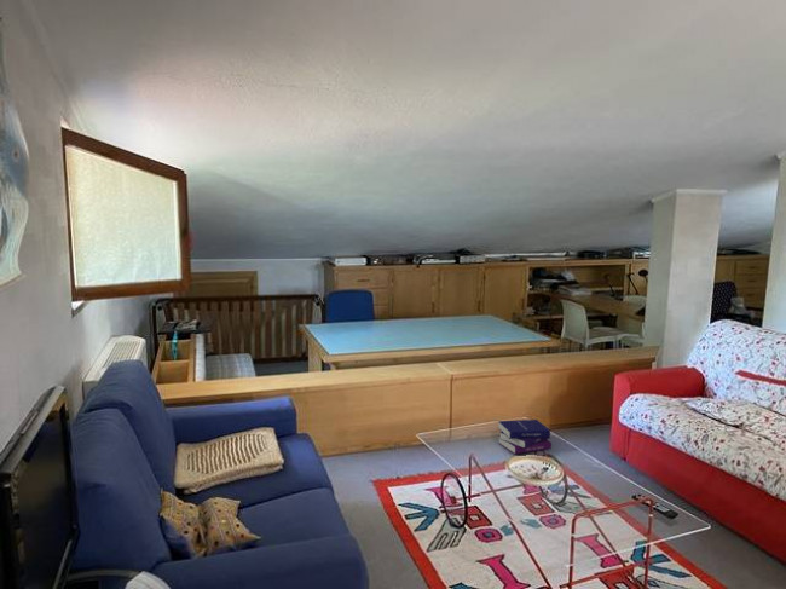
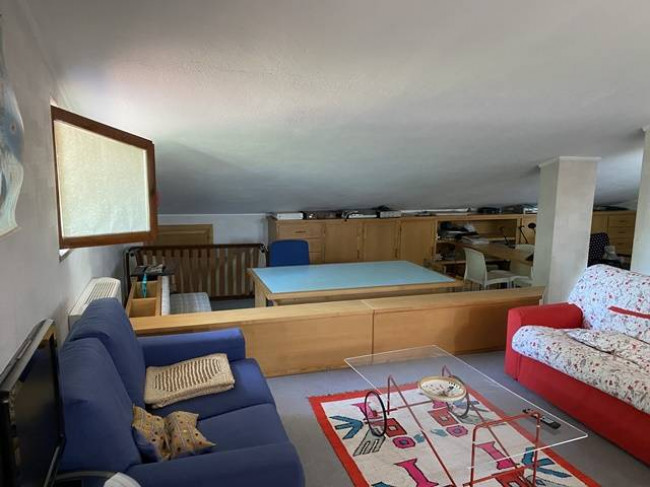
- book [497,418,553,455]
